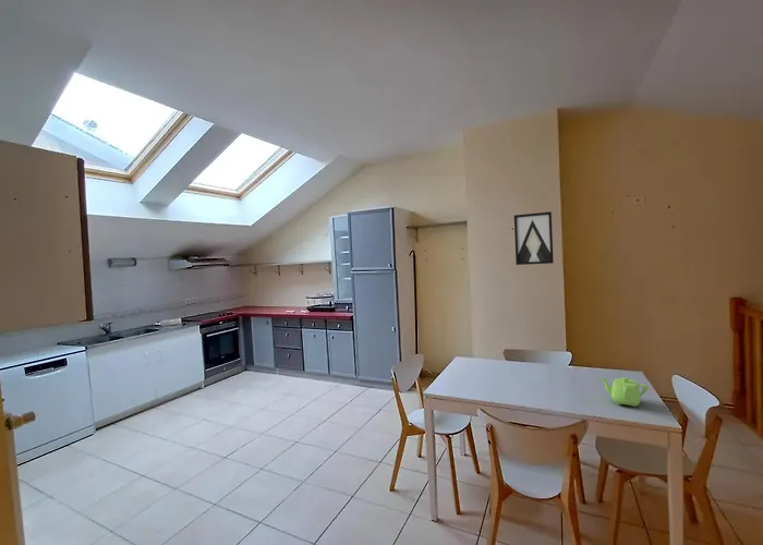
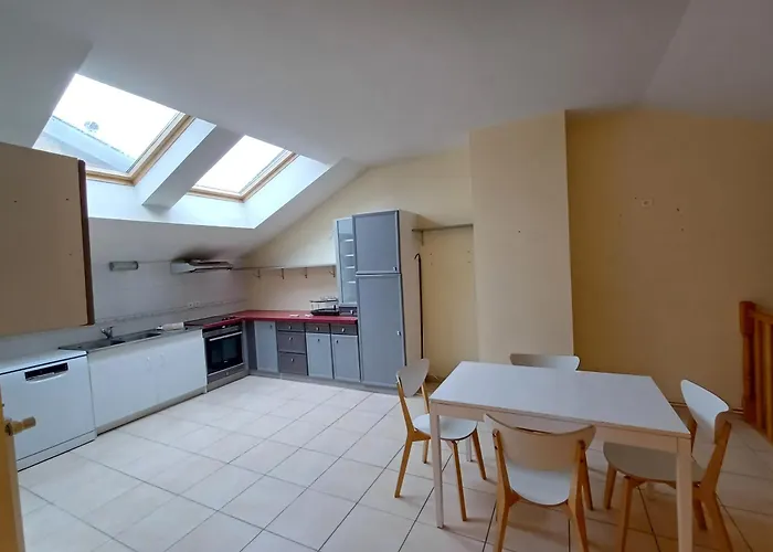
- wall art [513,210,555,266]
- teapot [598,376,650,408]
